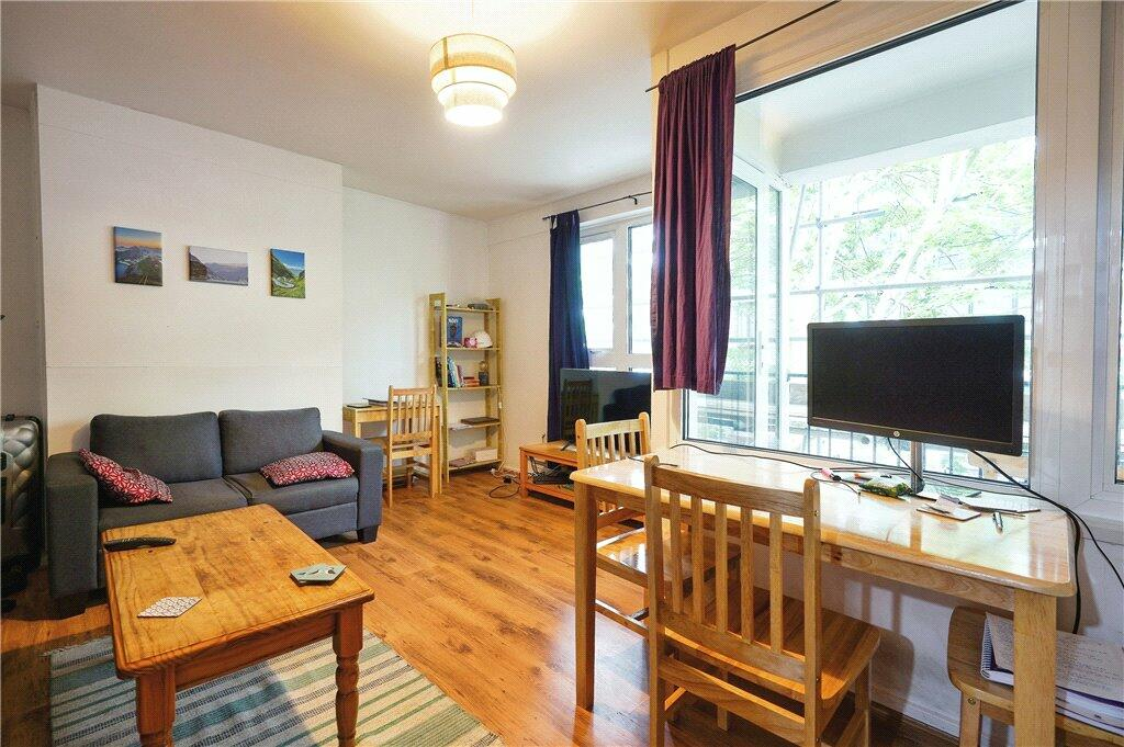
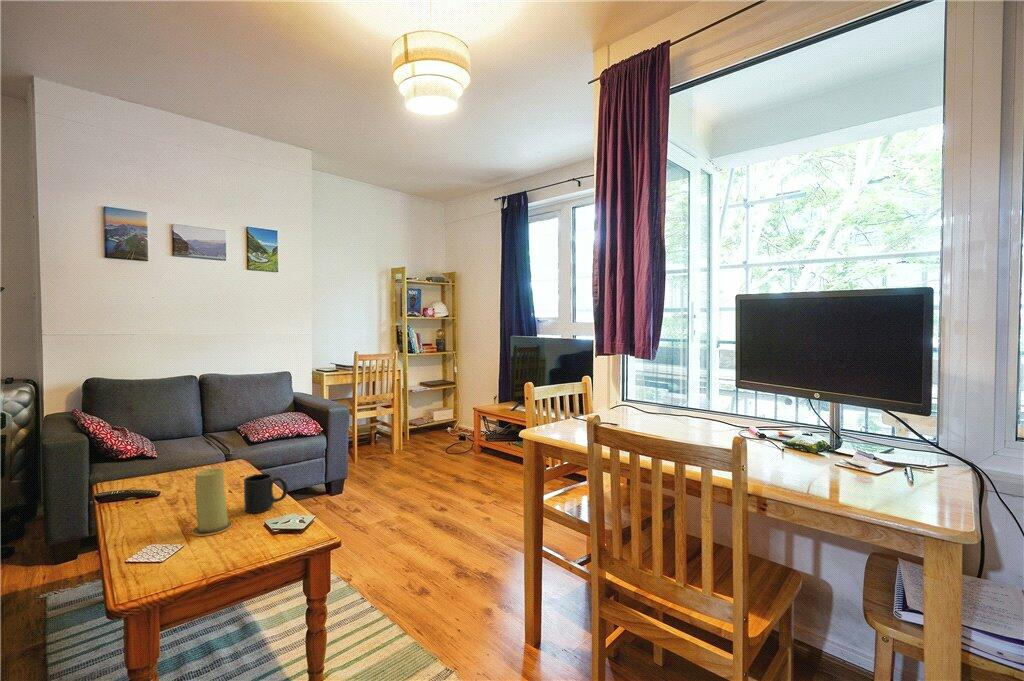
+ mug [243,473,289,514]
+ candle [191,467,233,537]
